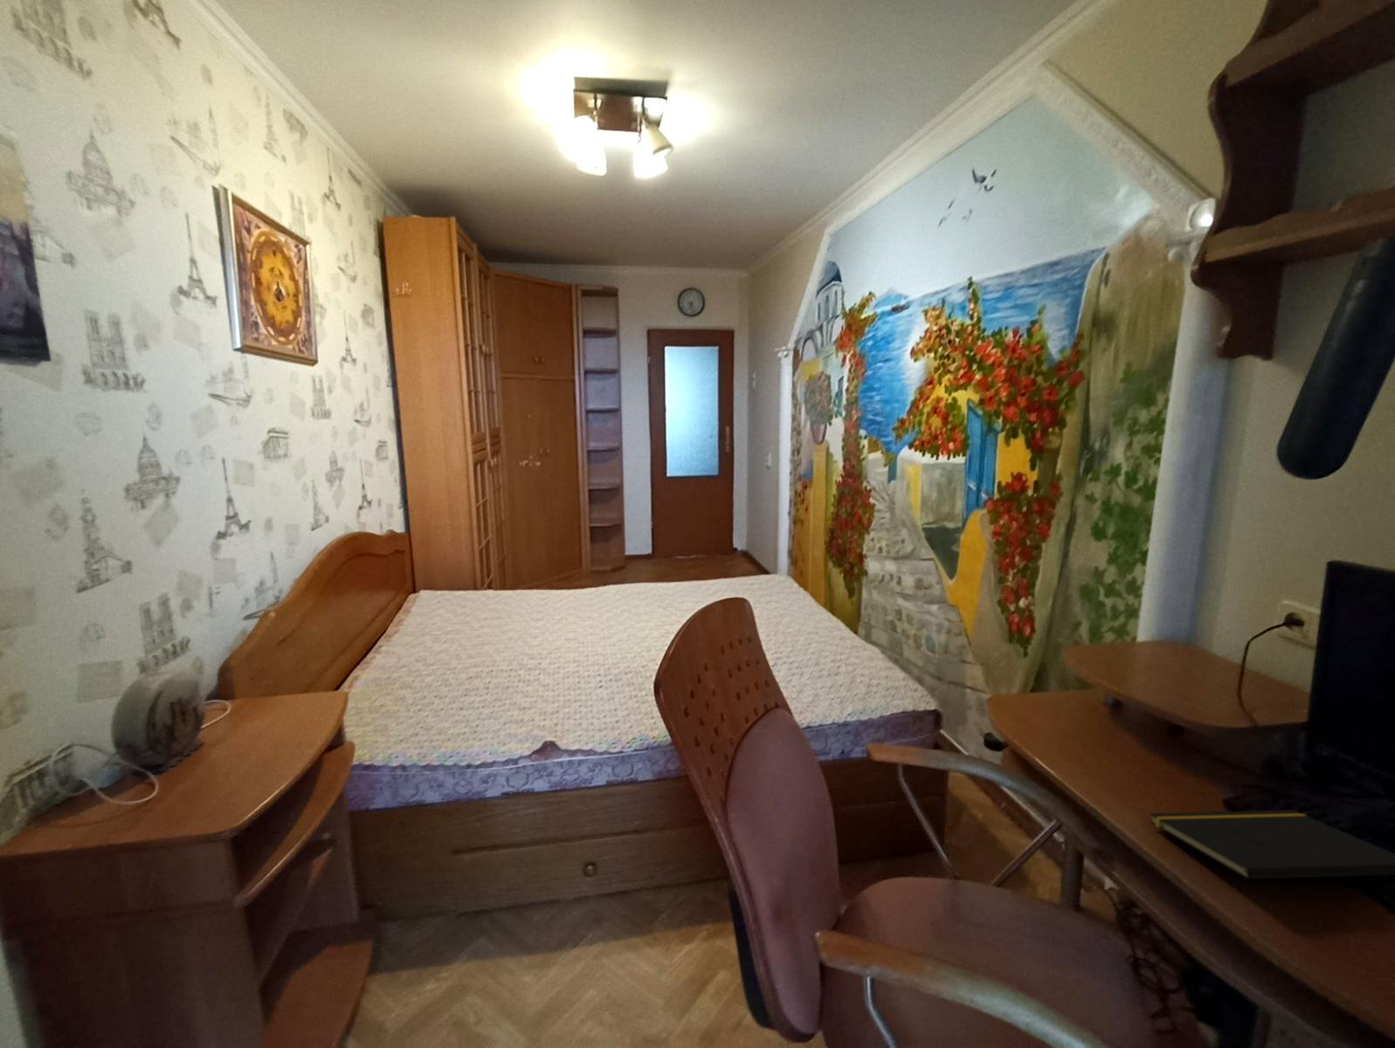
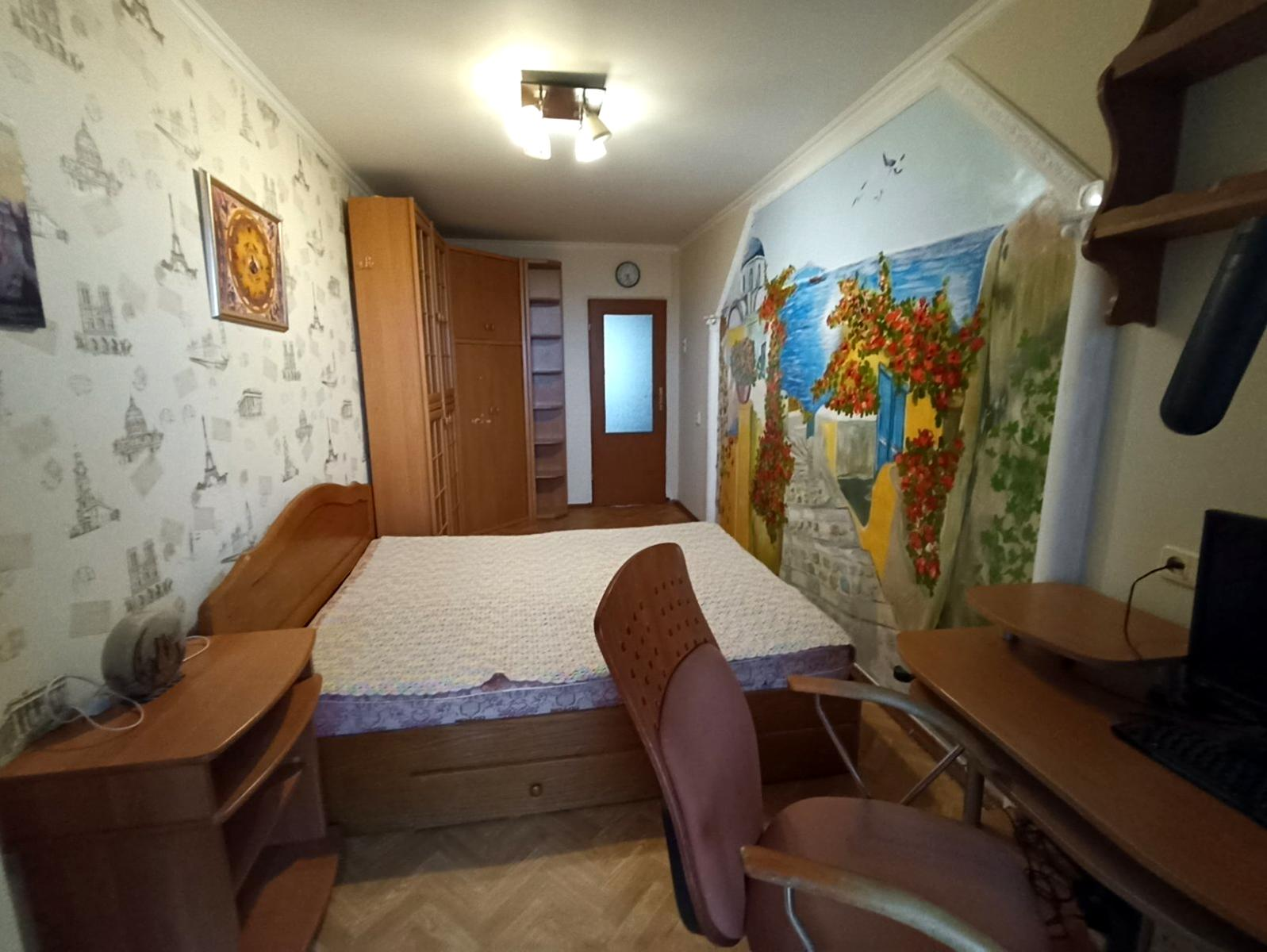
- notepad [1148,809,1395,880]
